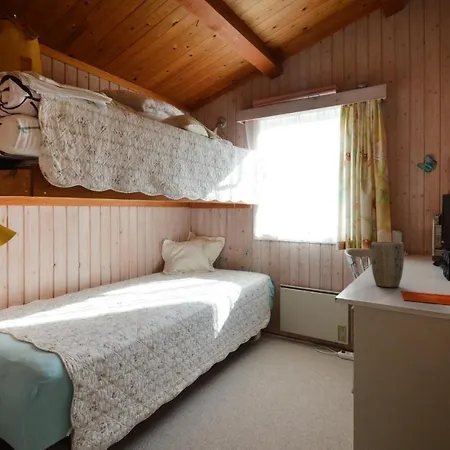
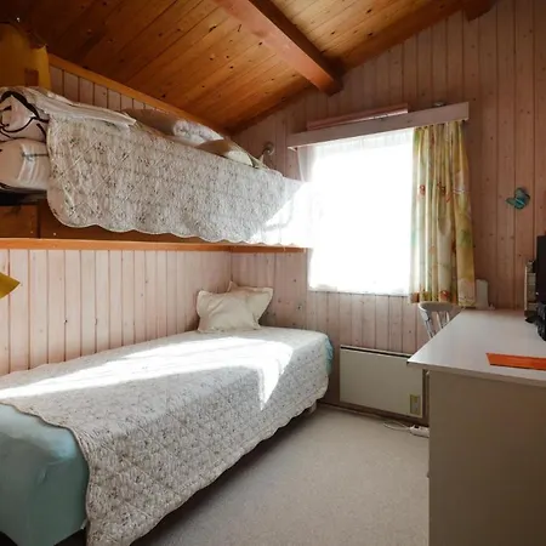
- plant pot [370,241,405,288]
